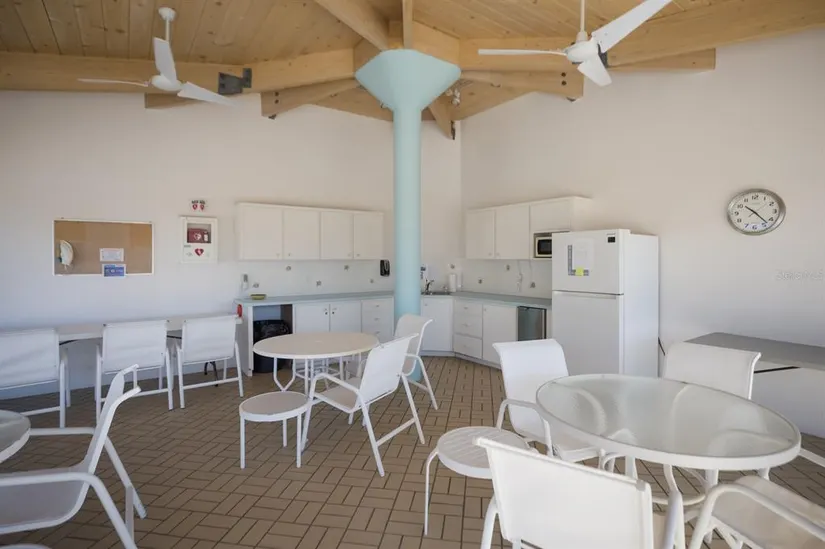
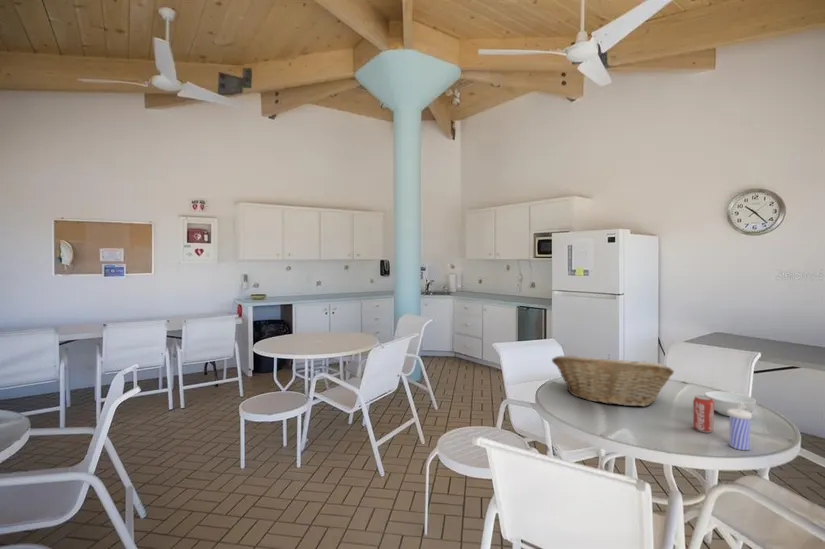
+ cereal bowl [704,390,757,417]
+ beverage cup [728,402,753,451]
+ beverage can [692,395,715,434]
+ fruit basket [551,354,675,407]
